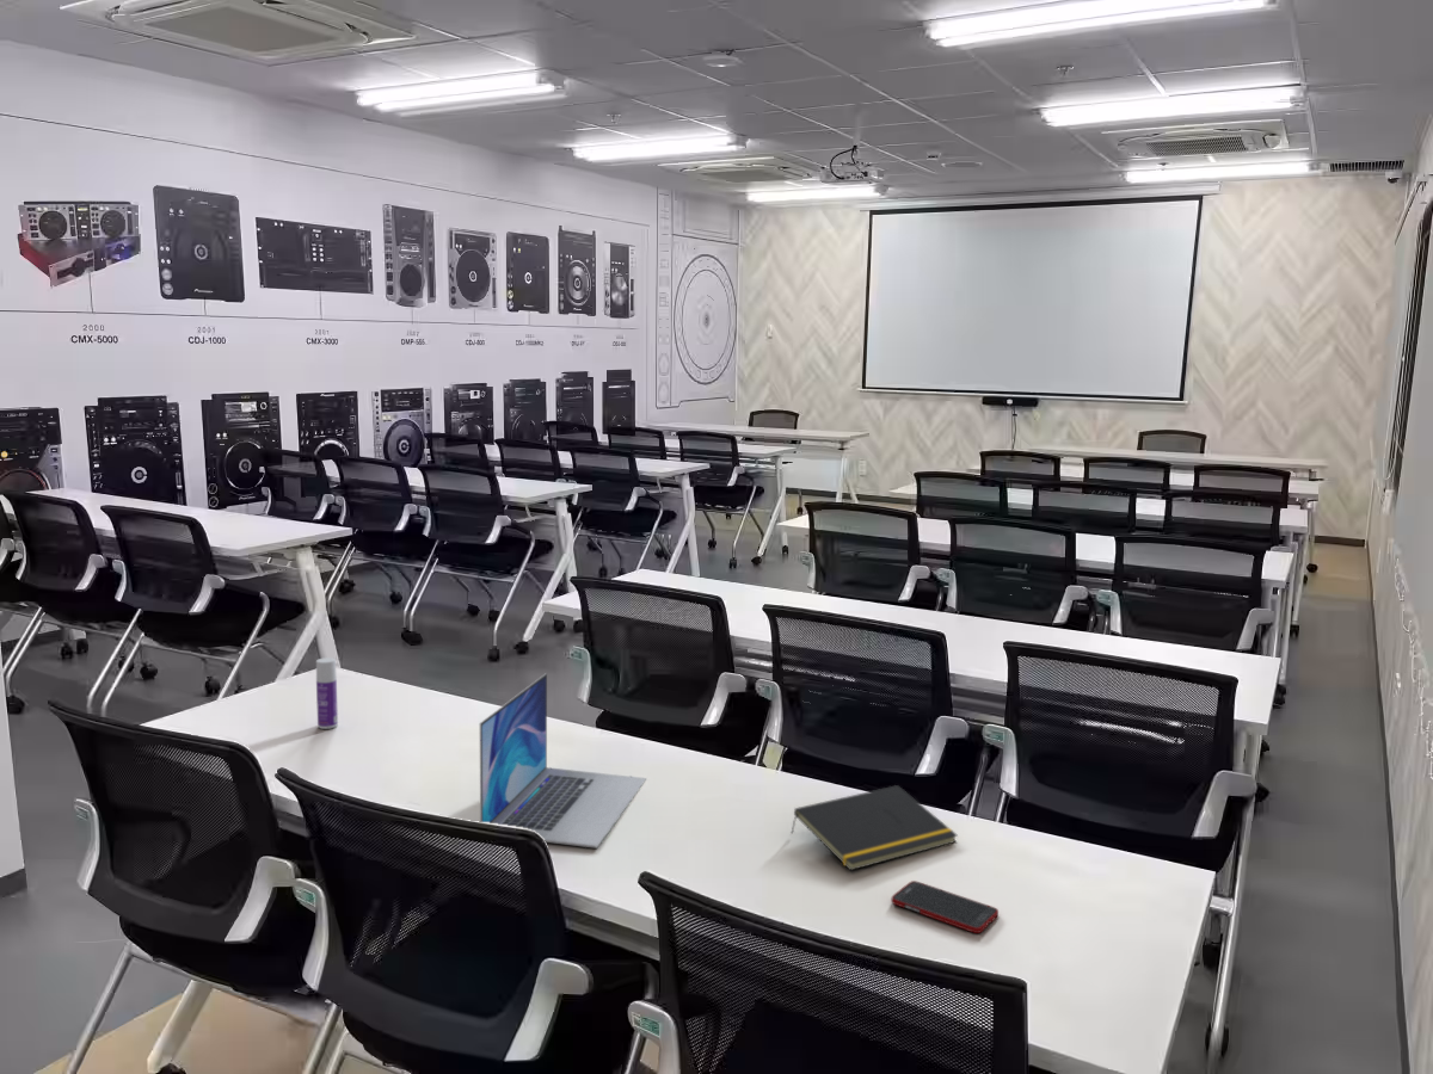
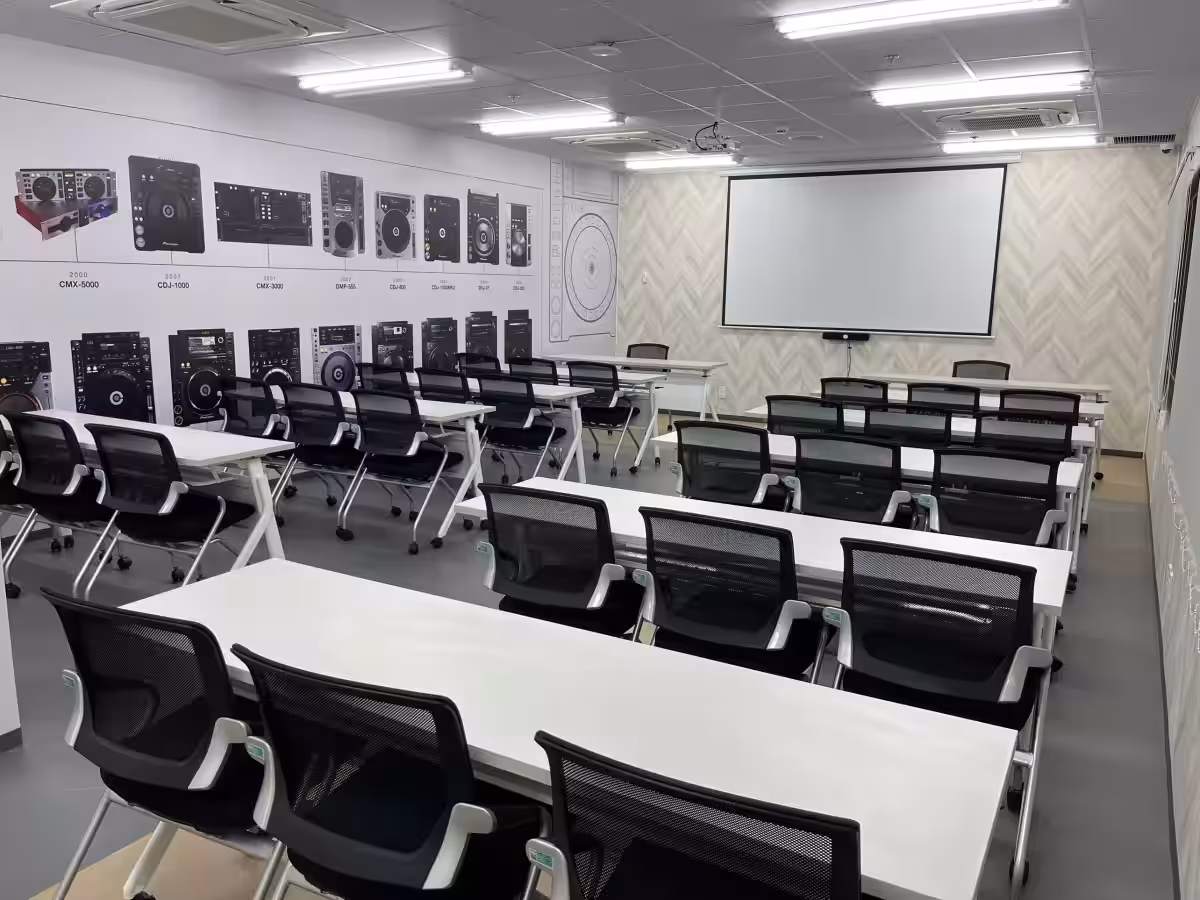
- laptop [479,672,648,850]
- notepad [789,784,959,871]
- bottle [315,656,339,730]
- cell phone [890,879,1000,934]
